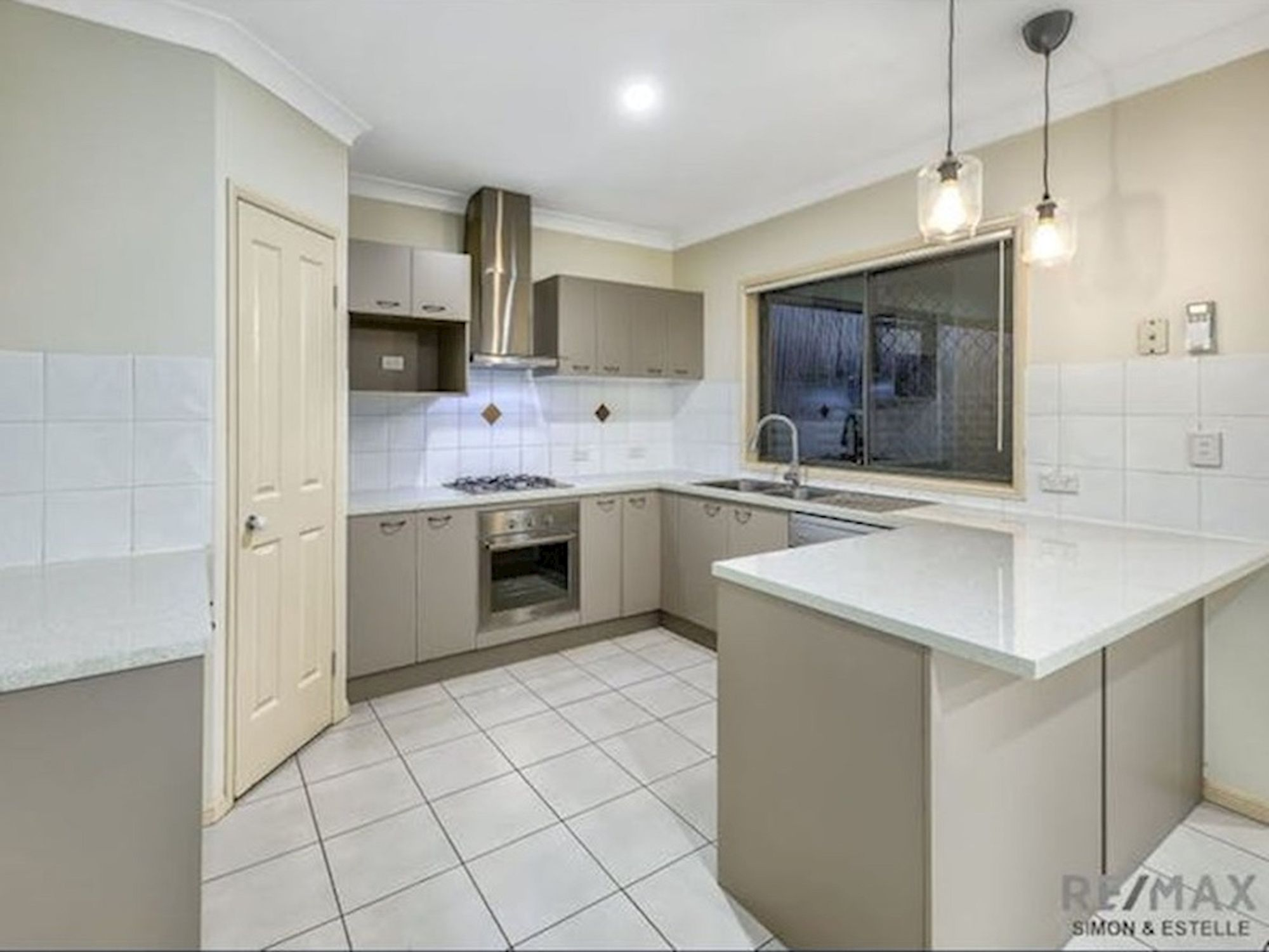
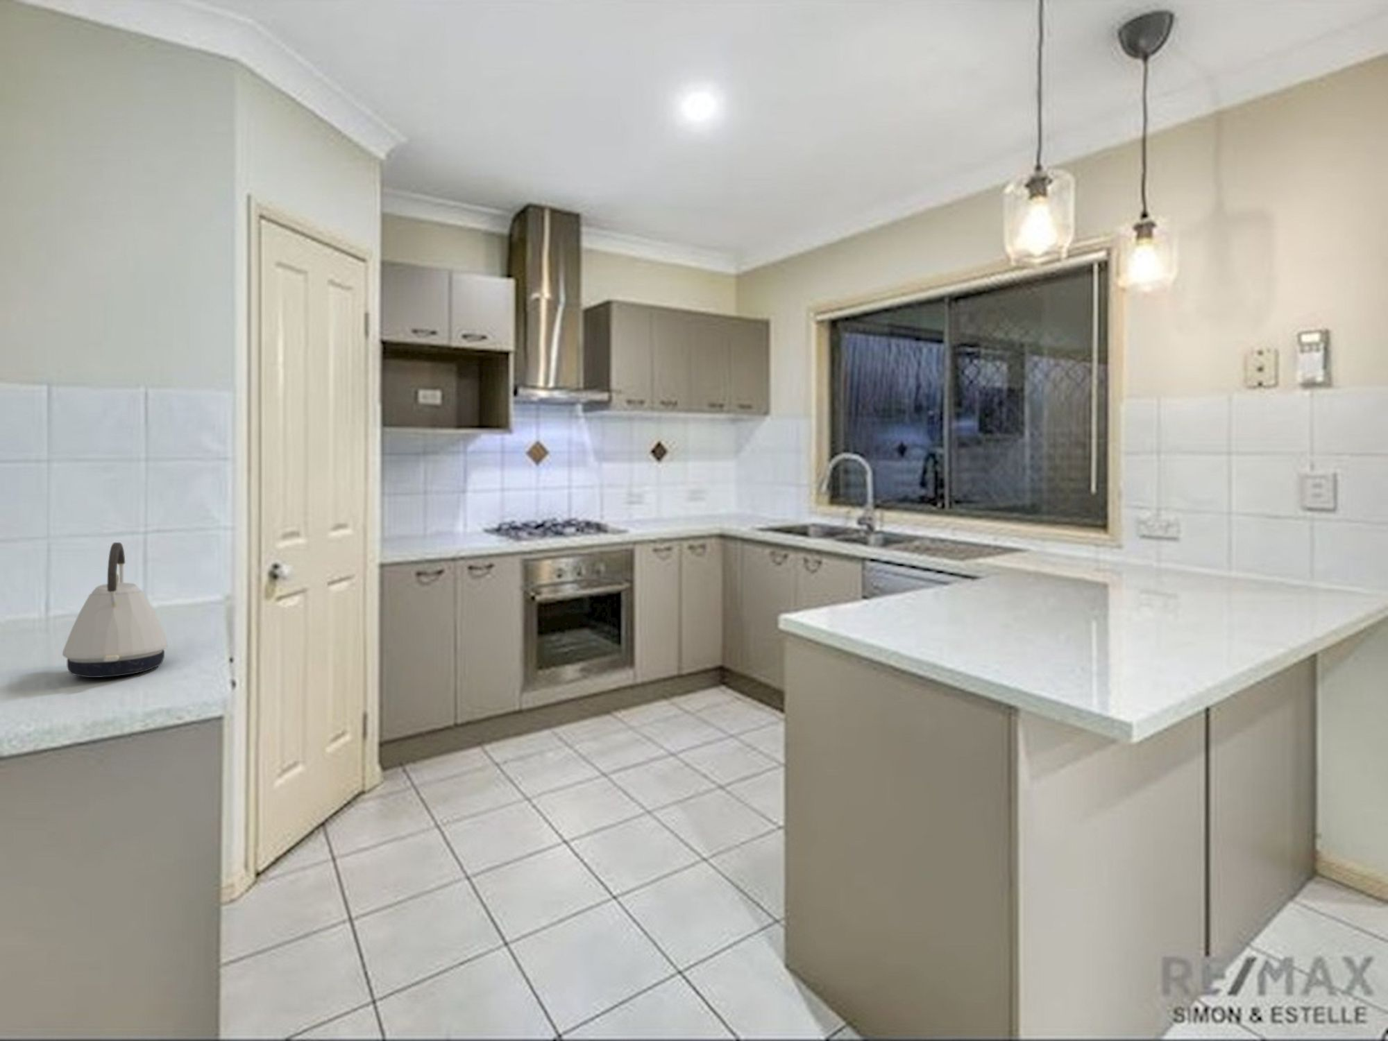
+ kettle [61,541,168,678]
